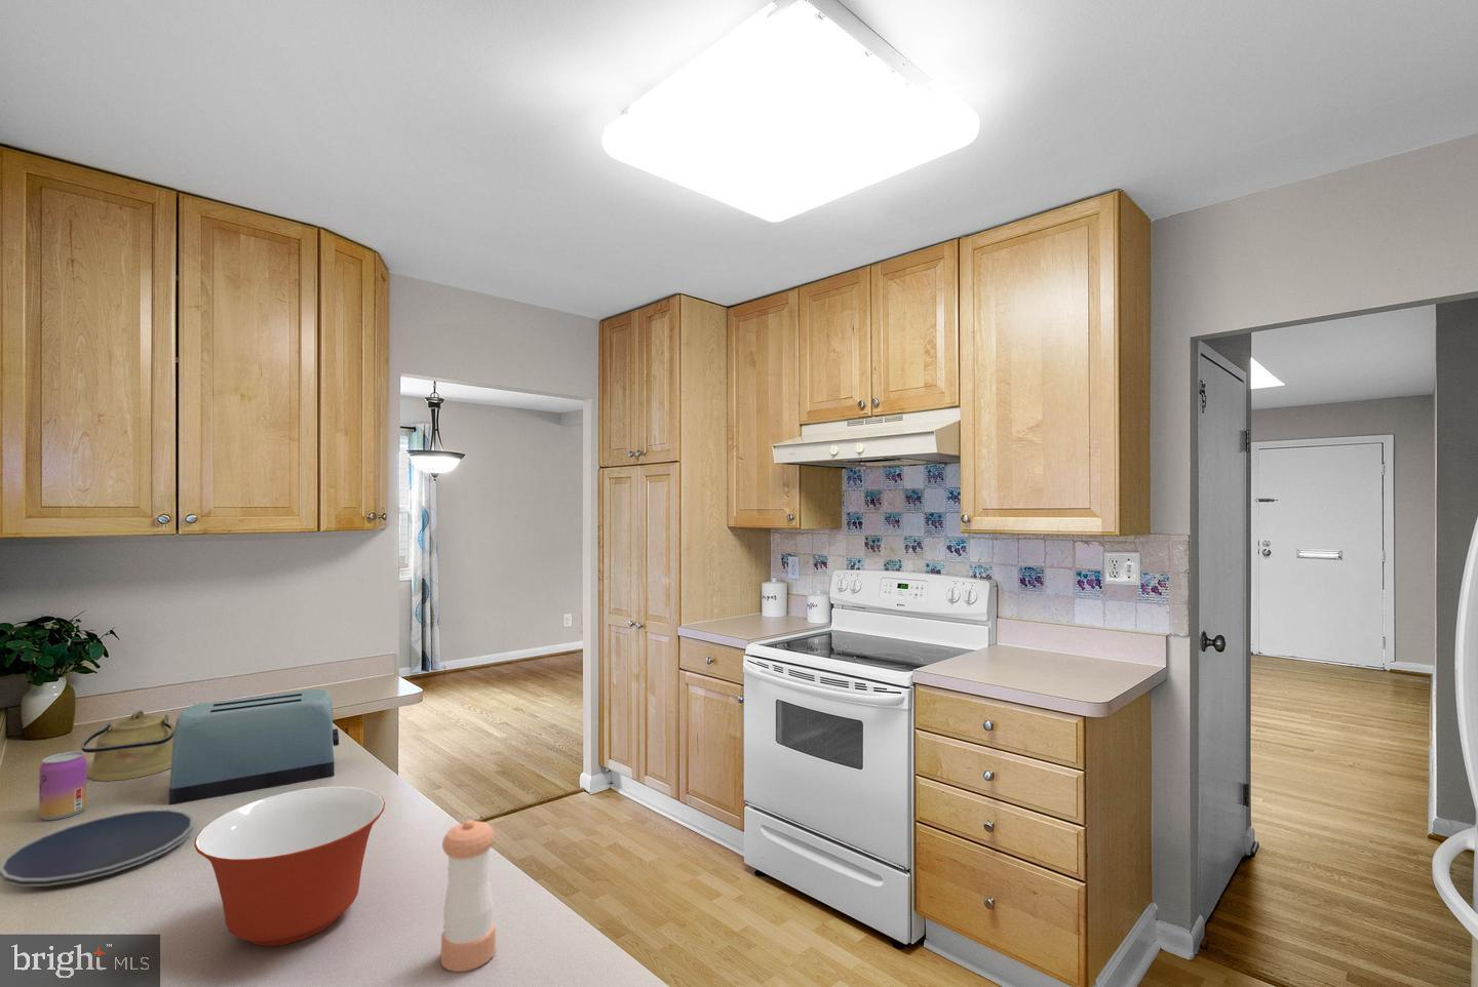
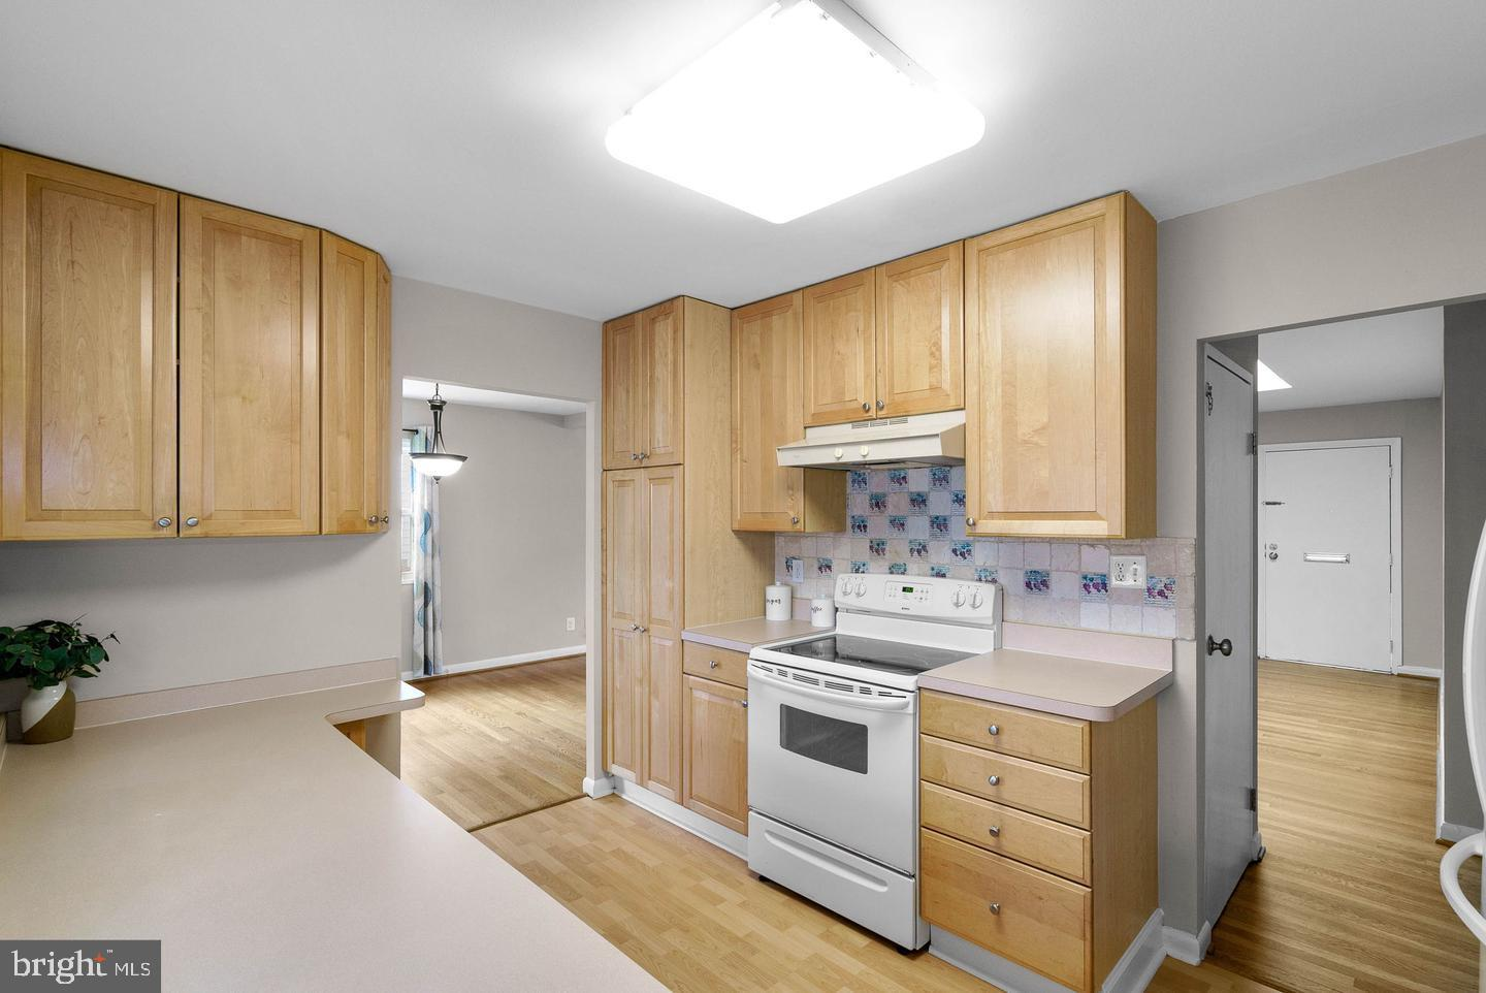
- pepper shaker [441,818,497,973]
- toaster [169,688,339,805]
- mixing bowl [193,785,386,947]
- kettle [80,709,175,782]
- beverage can [37,750,87,821]
- plate [0,809,194,888]
